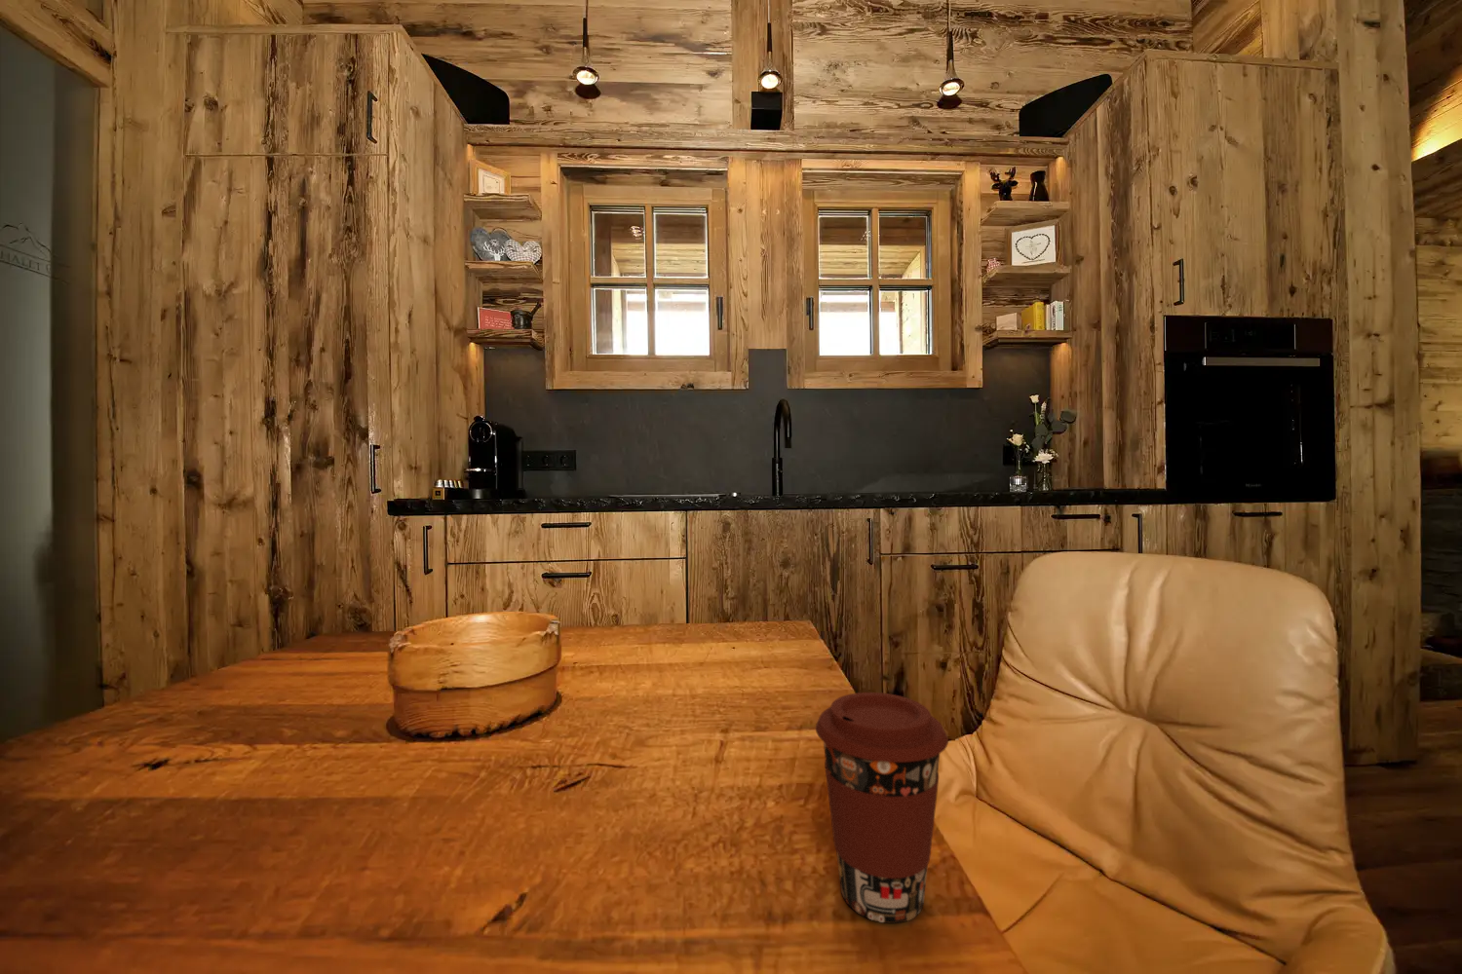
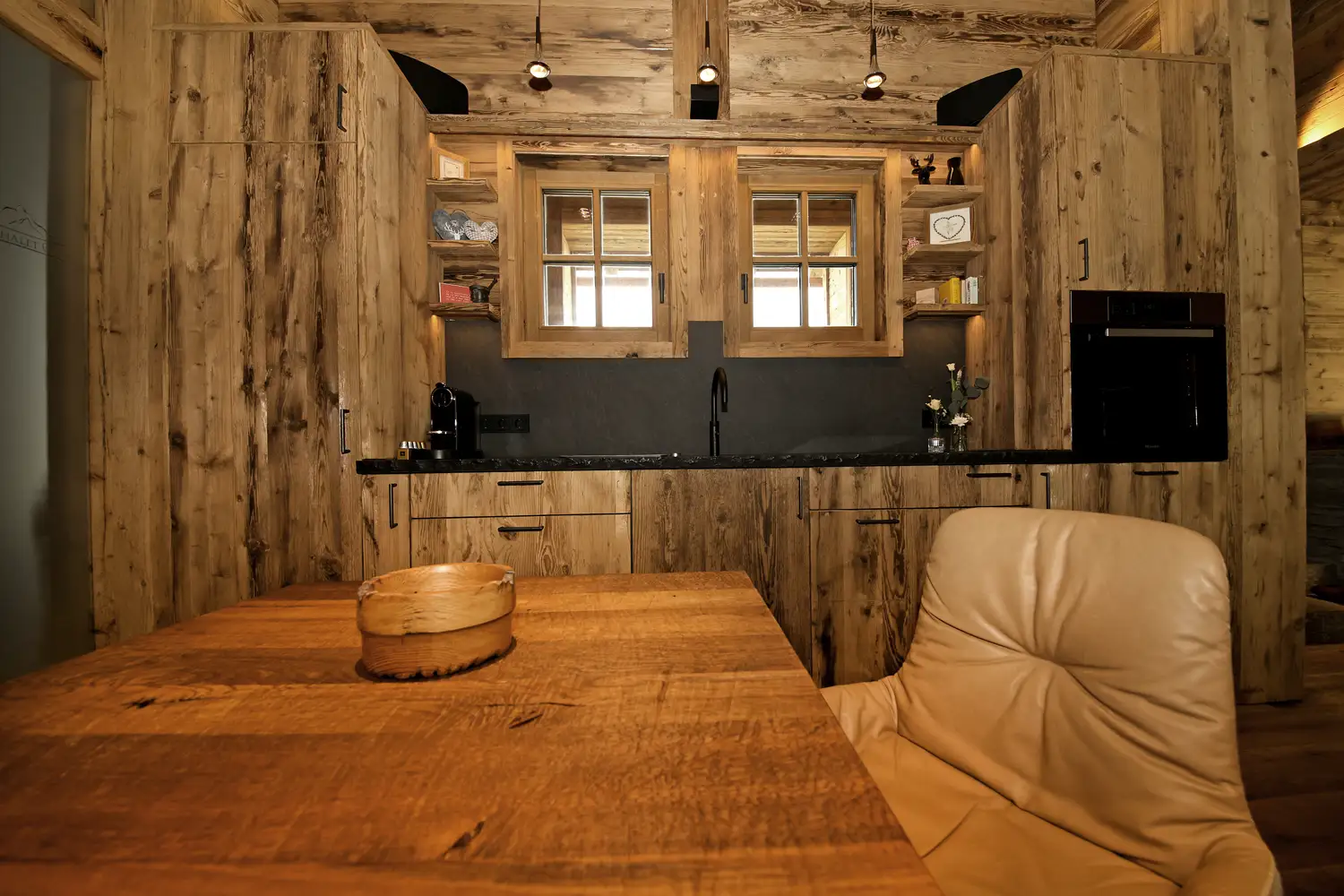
- coffee cup [815,691,950,924]
